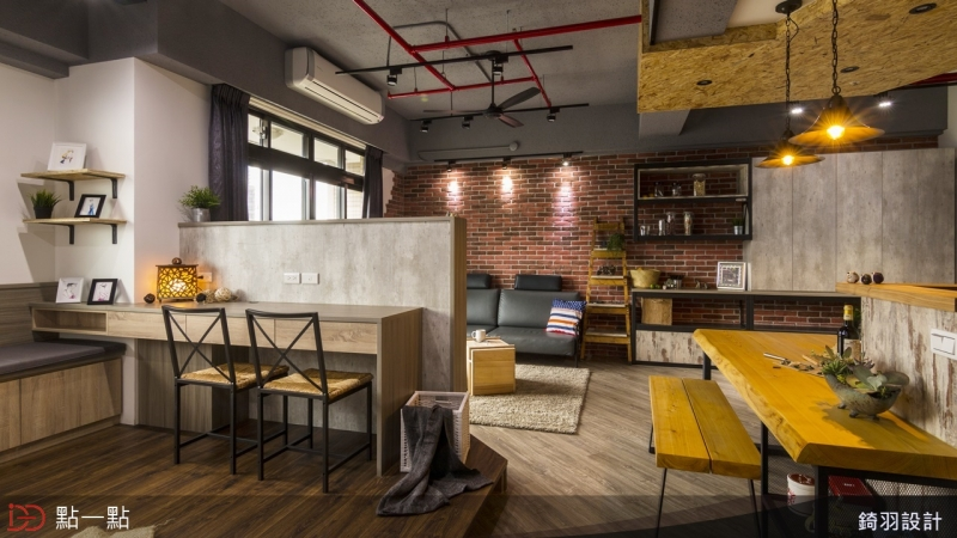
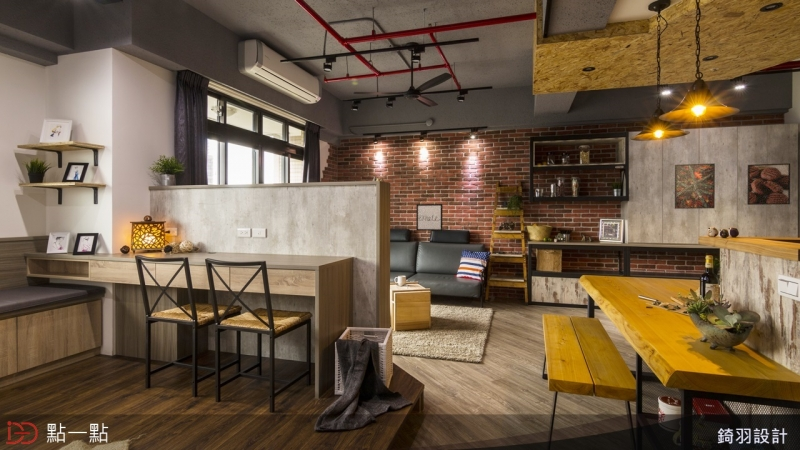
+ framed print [674,162,716,210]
+ wall art [415,203,444,232]
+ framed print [746,162,791,206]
